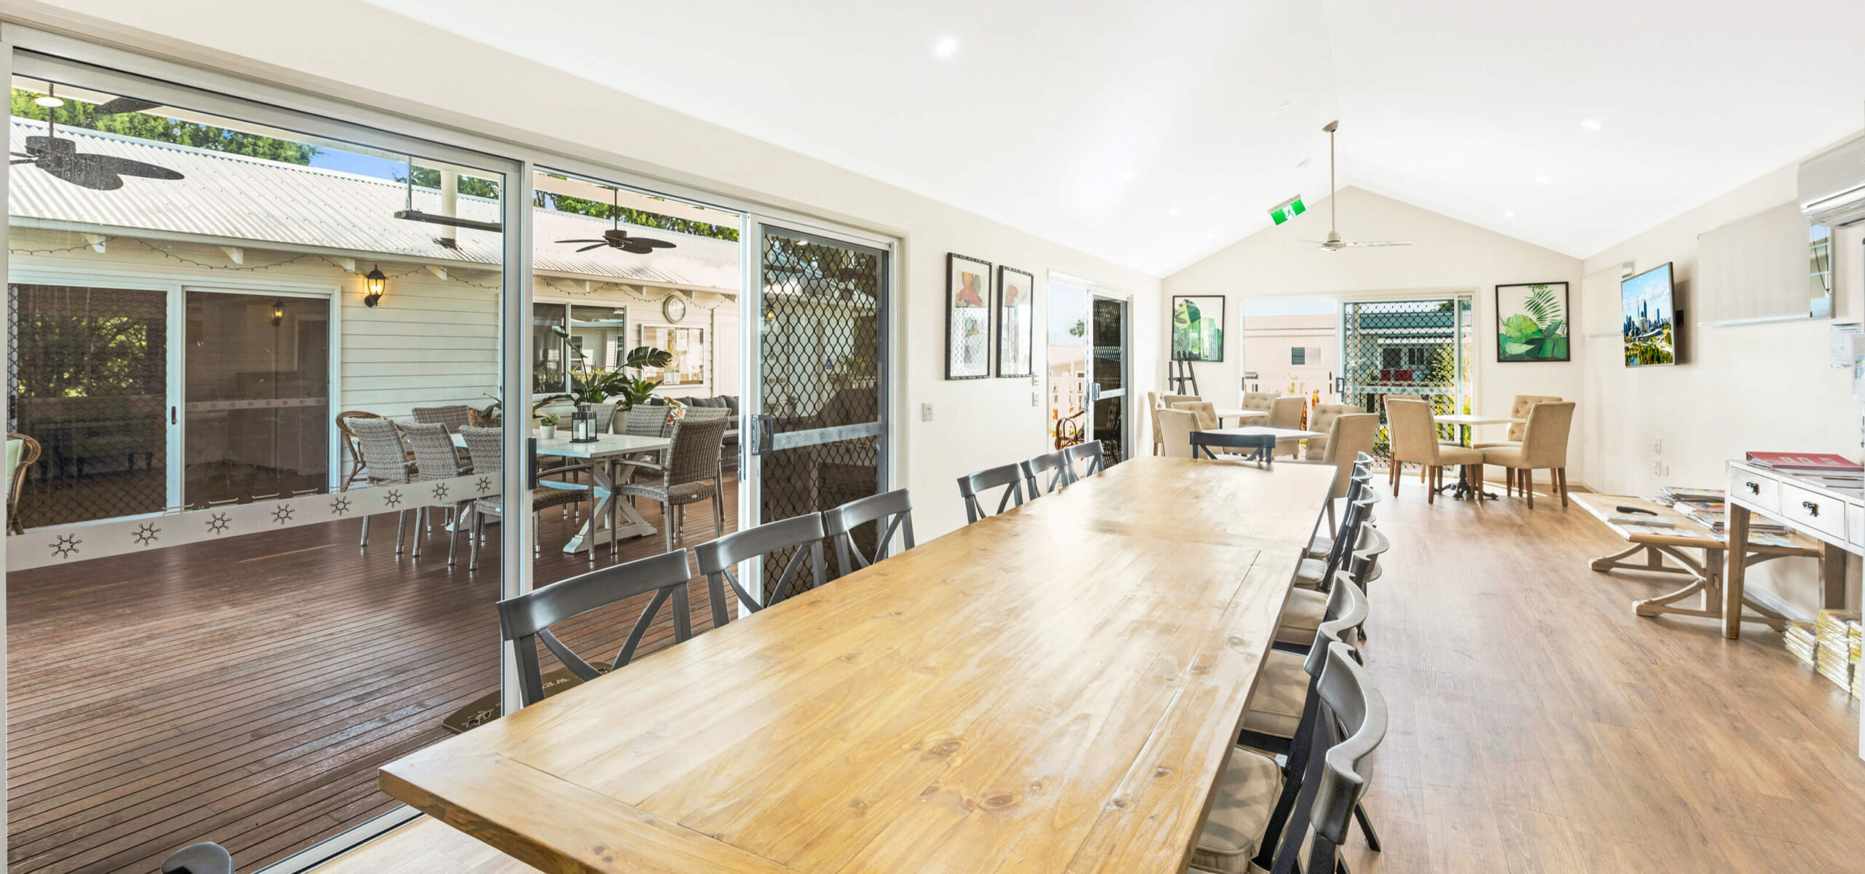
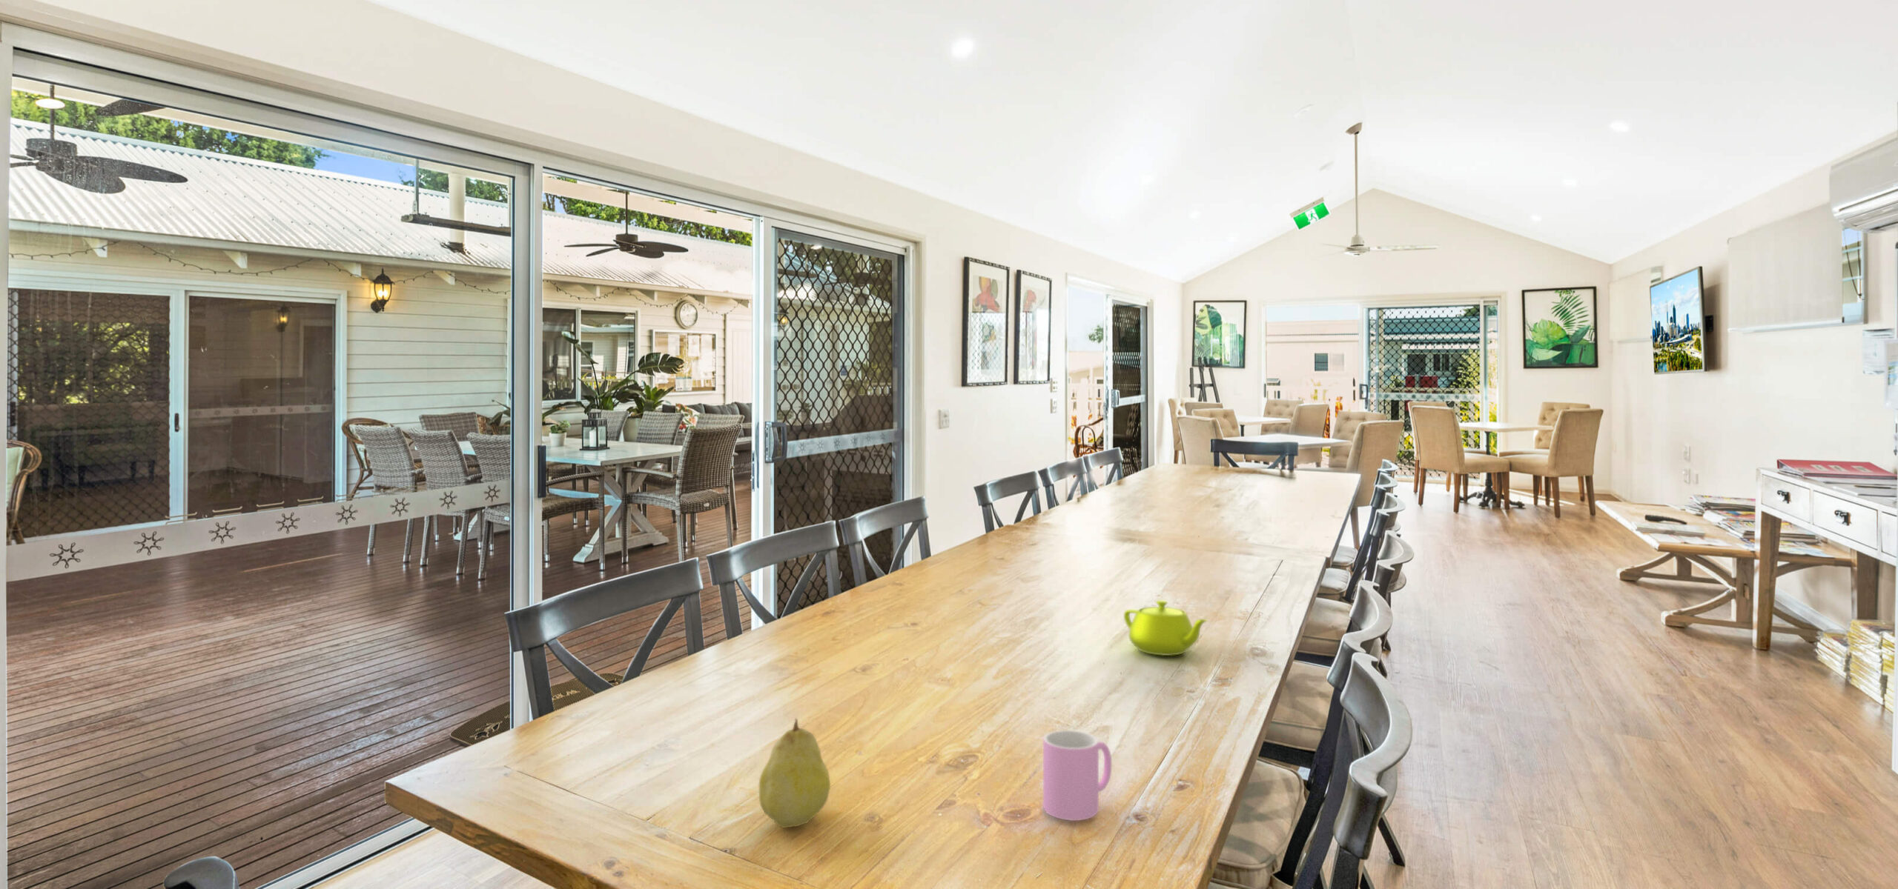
+ fruit [759,718,832,829]
+ teapot [1123,600,1209,657]
+ cup [1042,729,1112,821]
